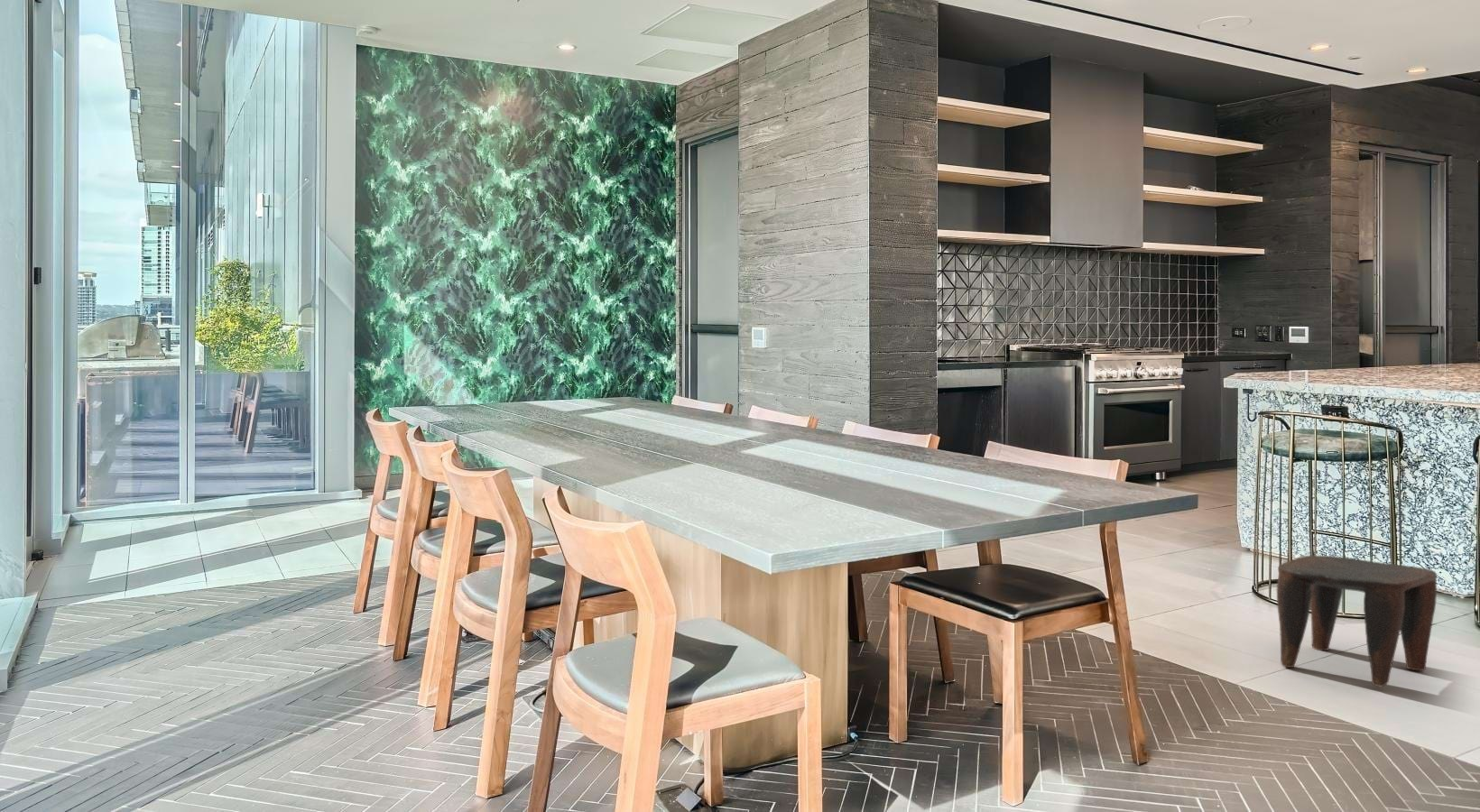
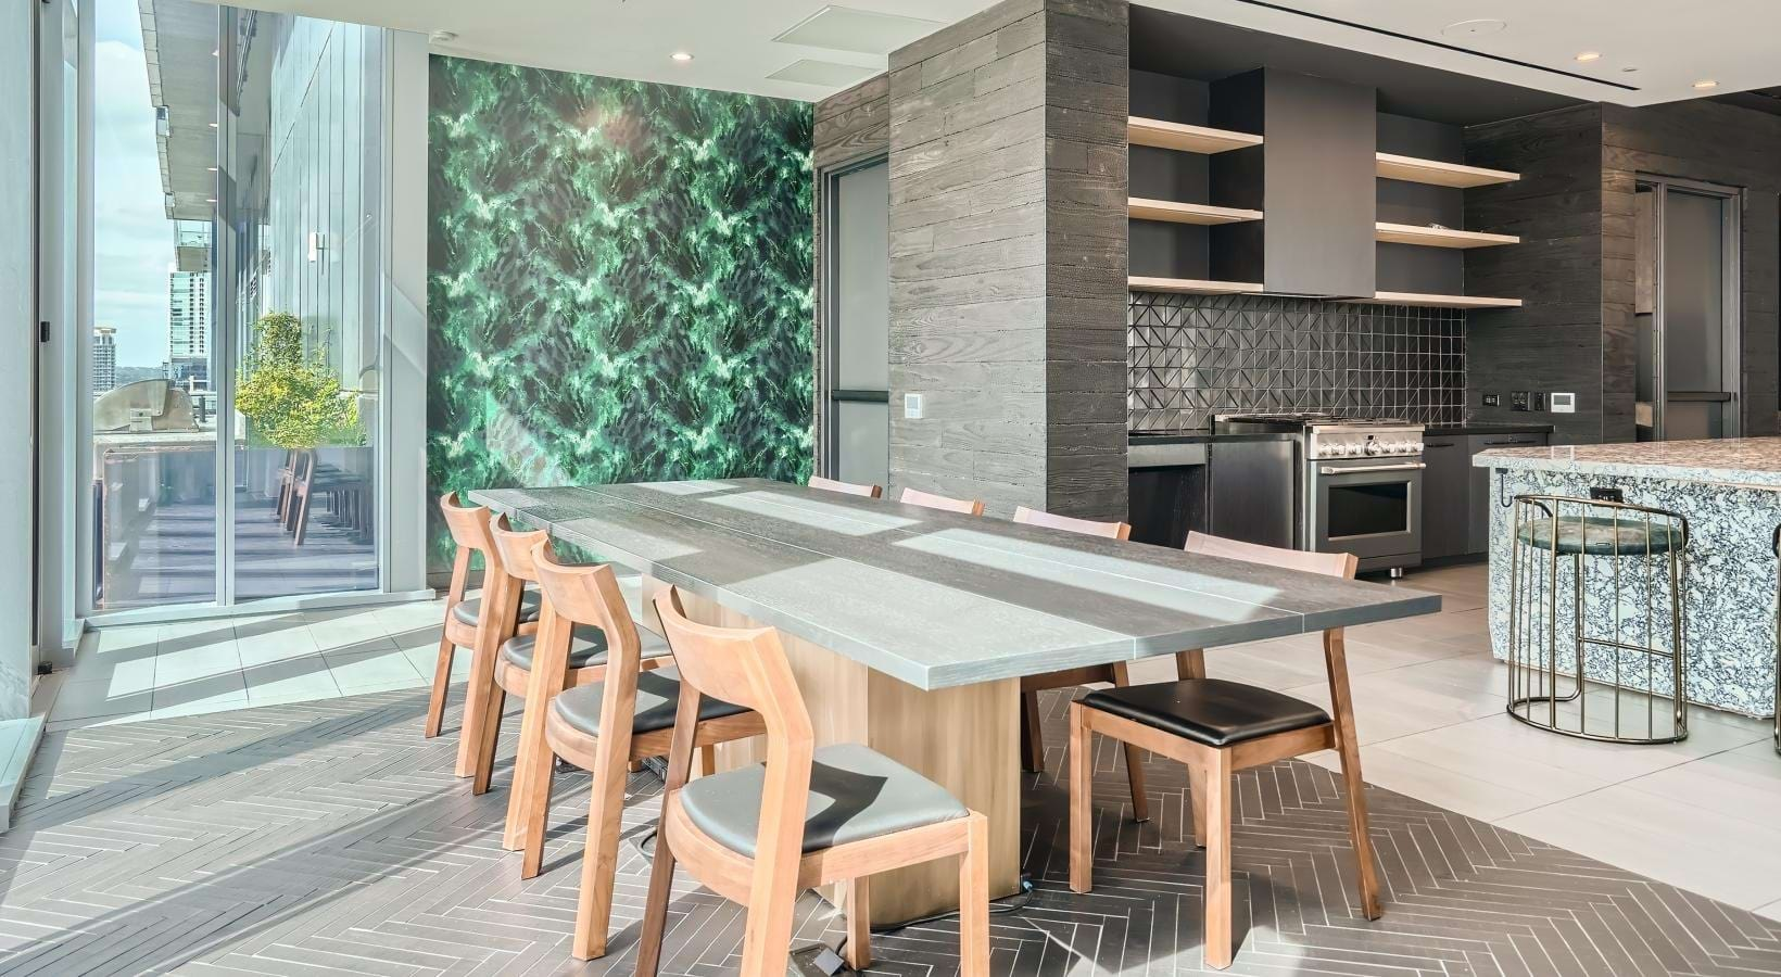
- stool [1276,555,1438,687]
